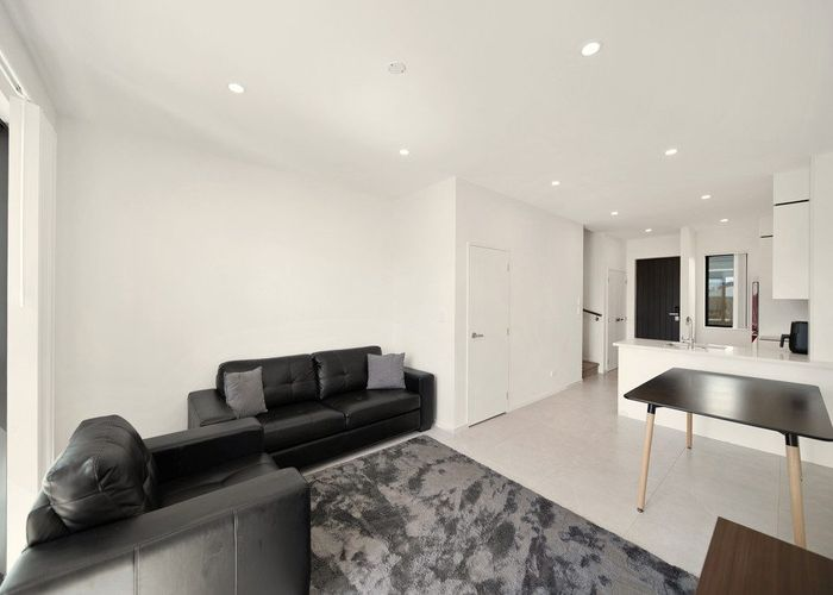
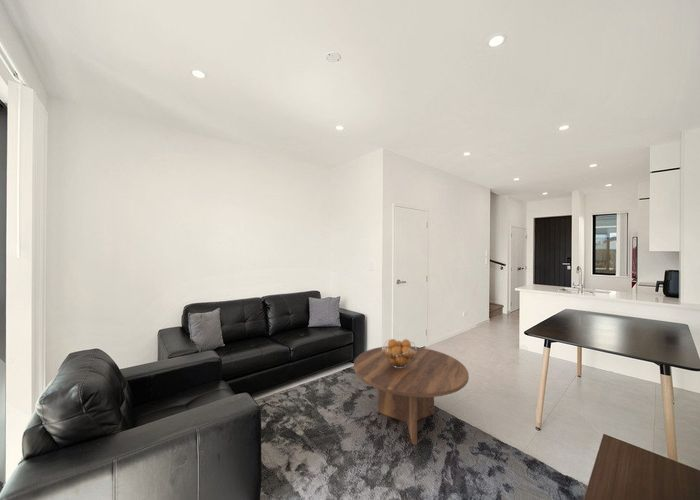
+ coffee table [353,345,470,446]
+ fruit basket [382,338,417,368]
